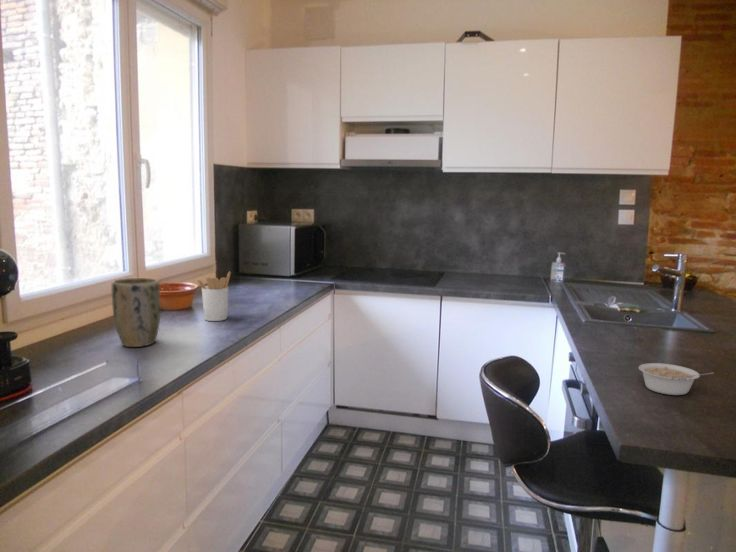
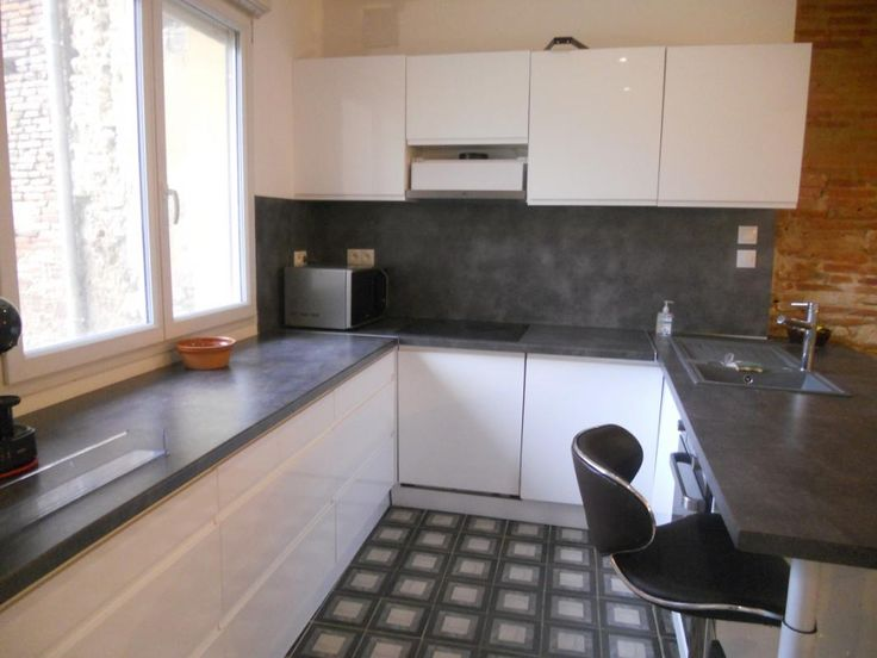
- utensil holder [195,271,232,322]
- legume [638,362,714,396]
- plant pot [111,277,161,348]
